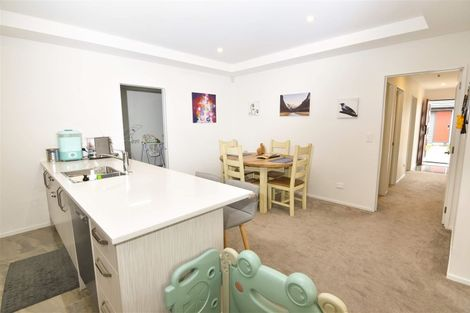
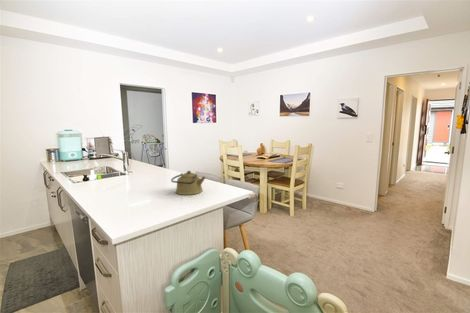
+ kettle [170,170,207,196]
